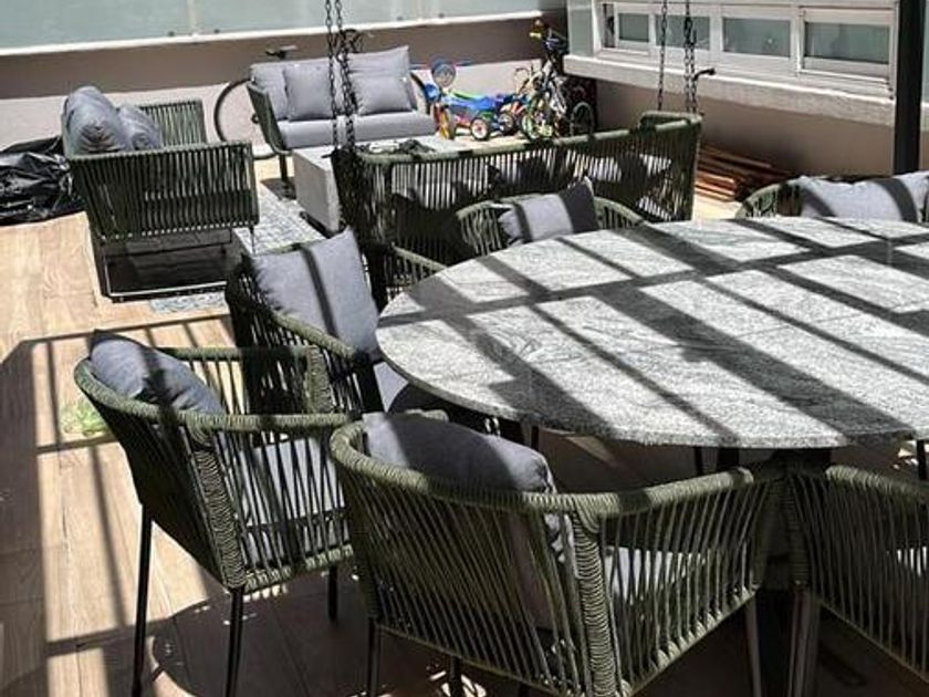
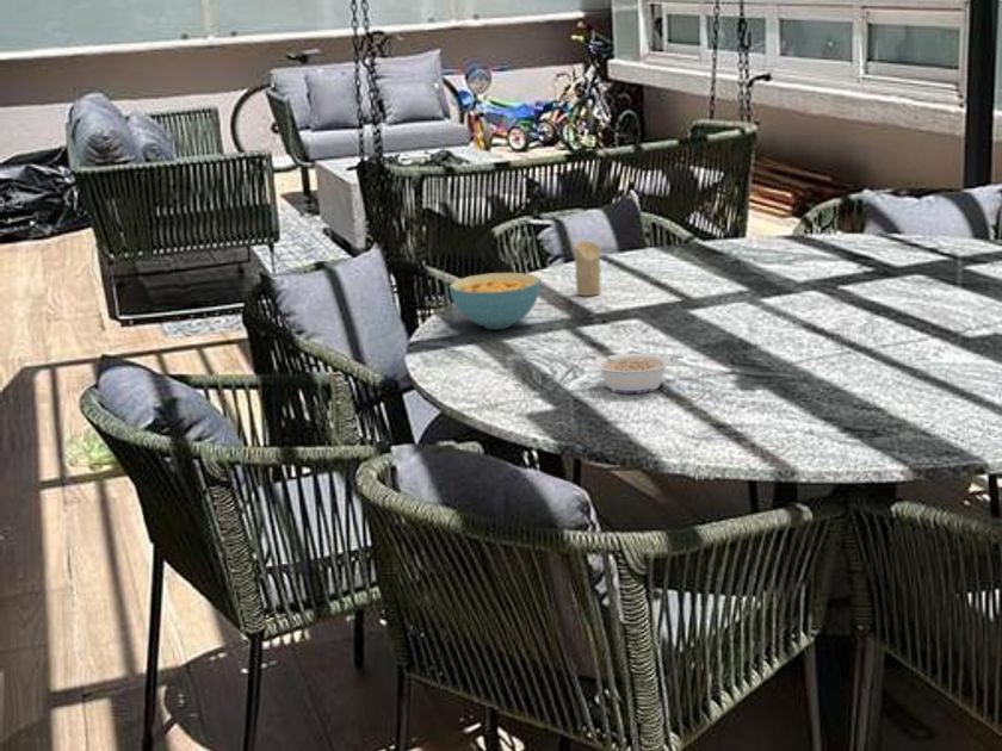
+ cereal bowl [449,272,542,330]
+ candle [573,240,602,297]
+ legume [590,348,672,395]
